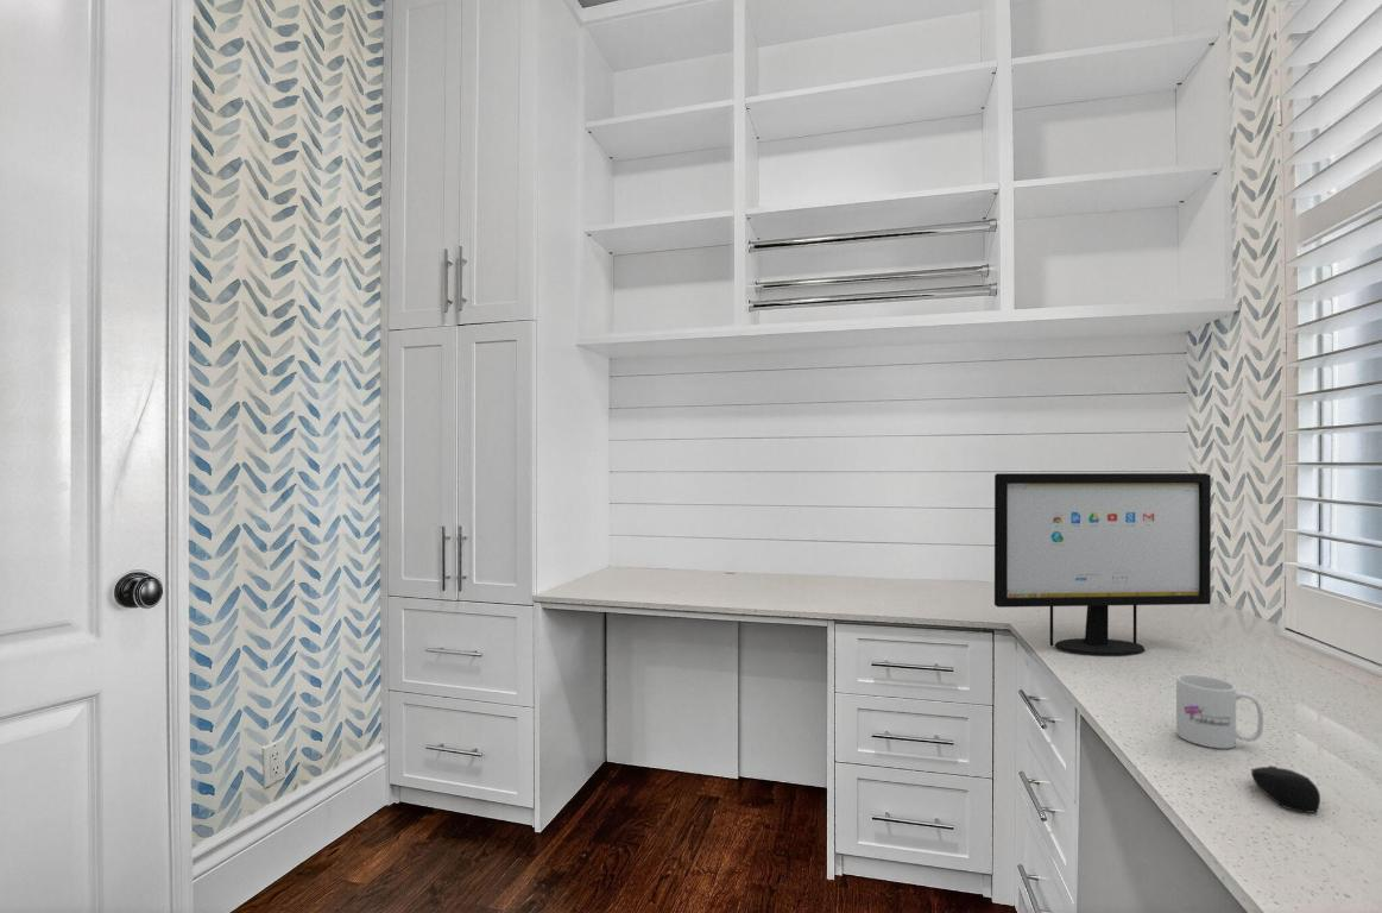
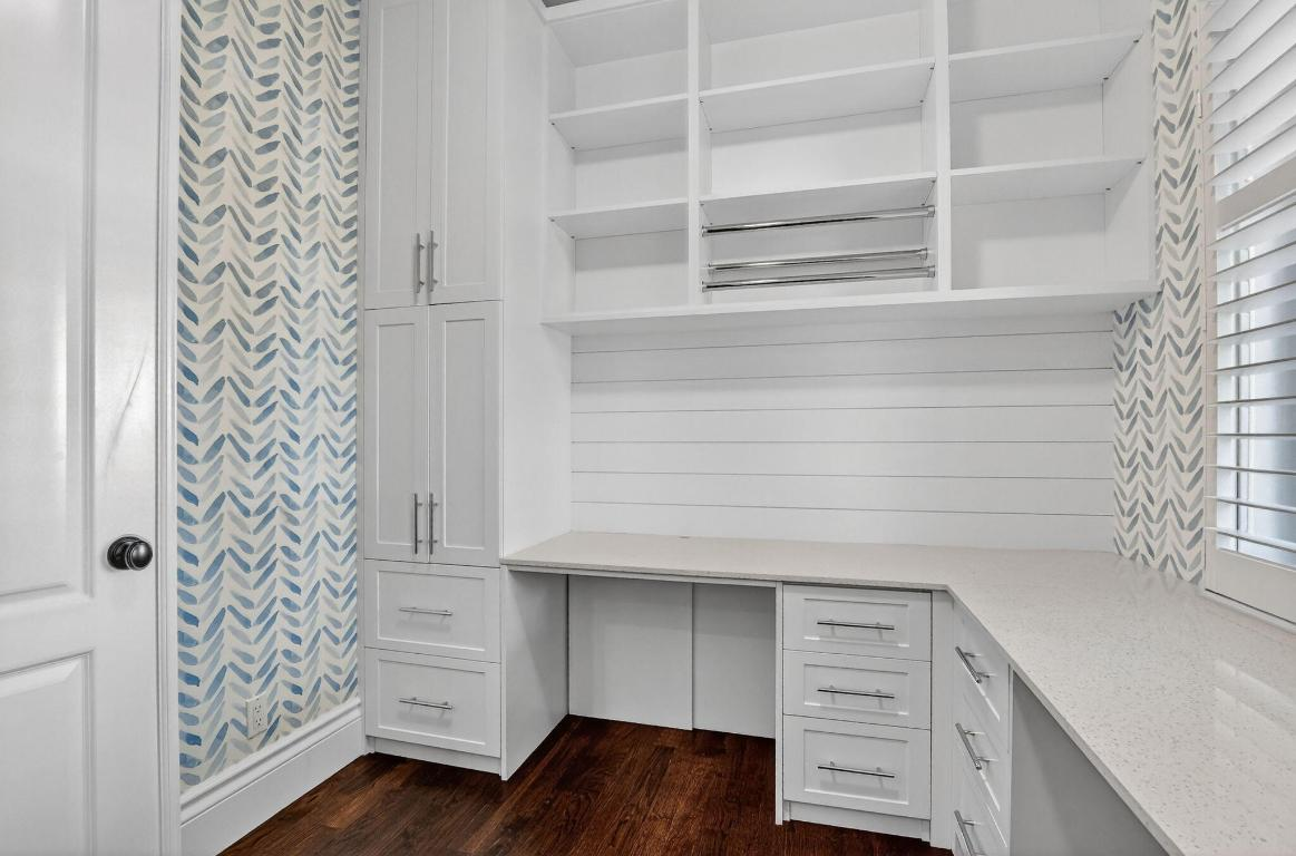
- computer mouse [1250,764,1321,814]
- computer monitor [993,472,1212,656]
- mug [1175,673,1264,750]
